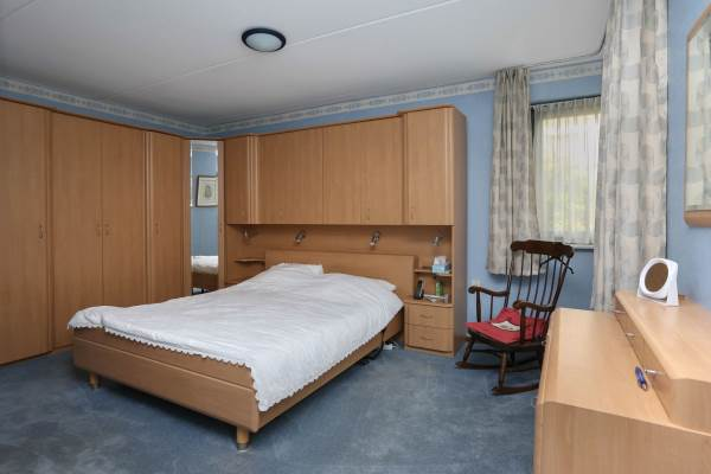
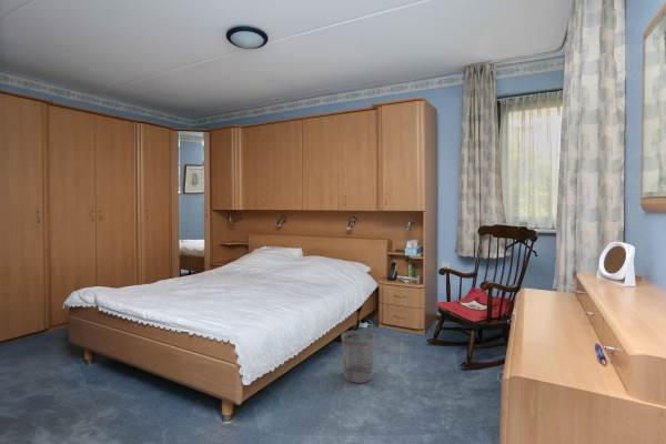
+ wastebasket [341,330,376,384]
